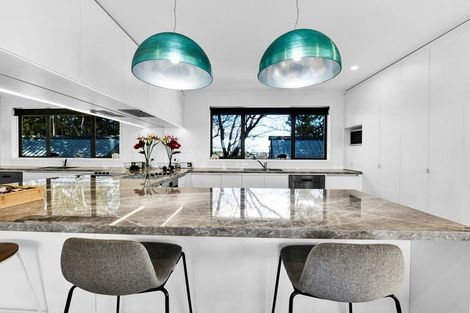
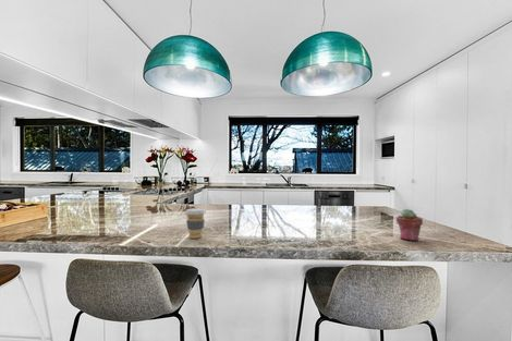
+ coffee cup [184,207,207,240]
+ potted succulent [395,208,424,242]
